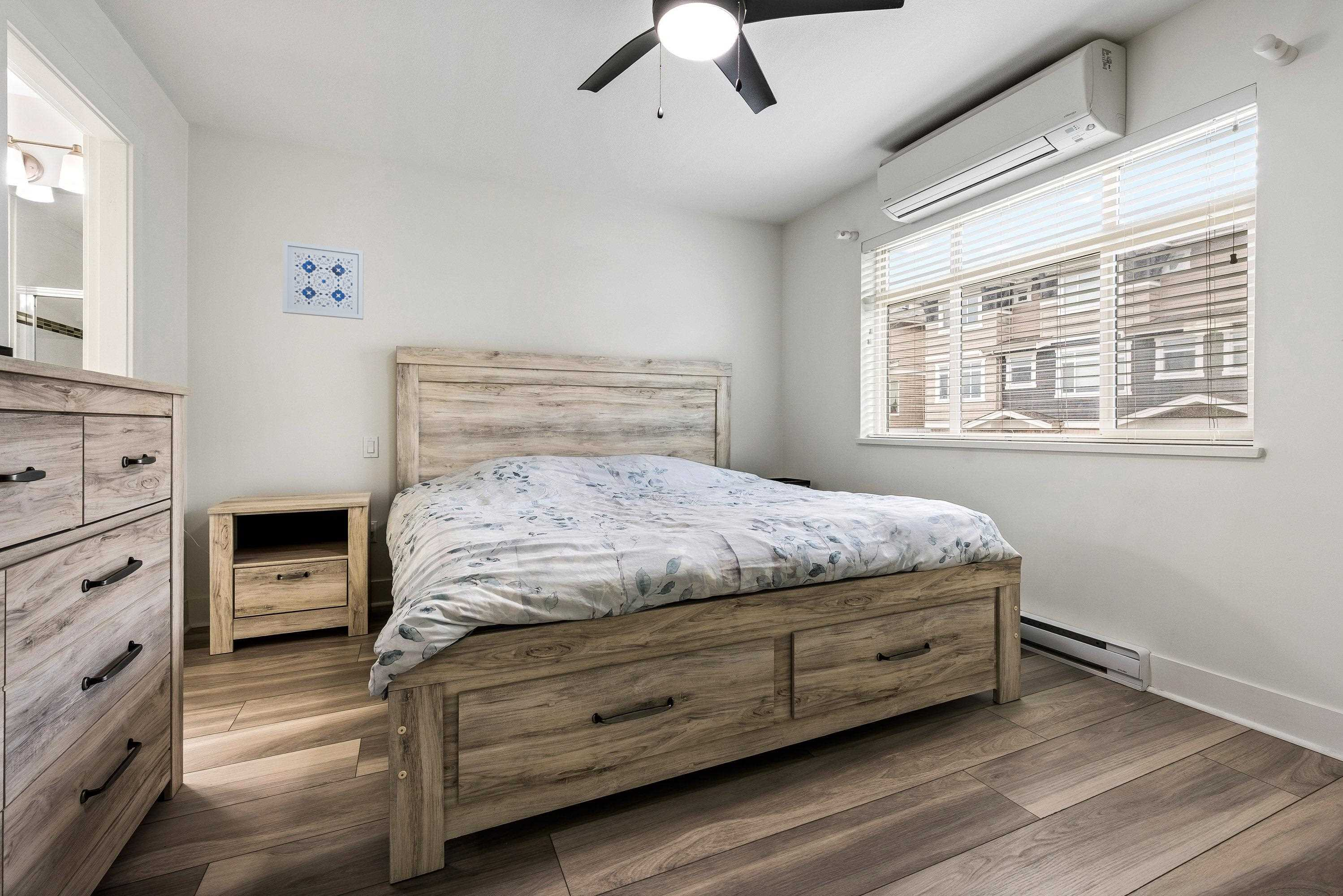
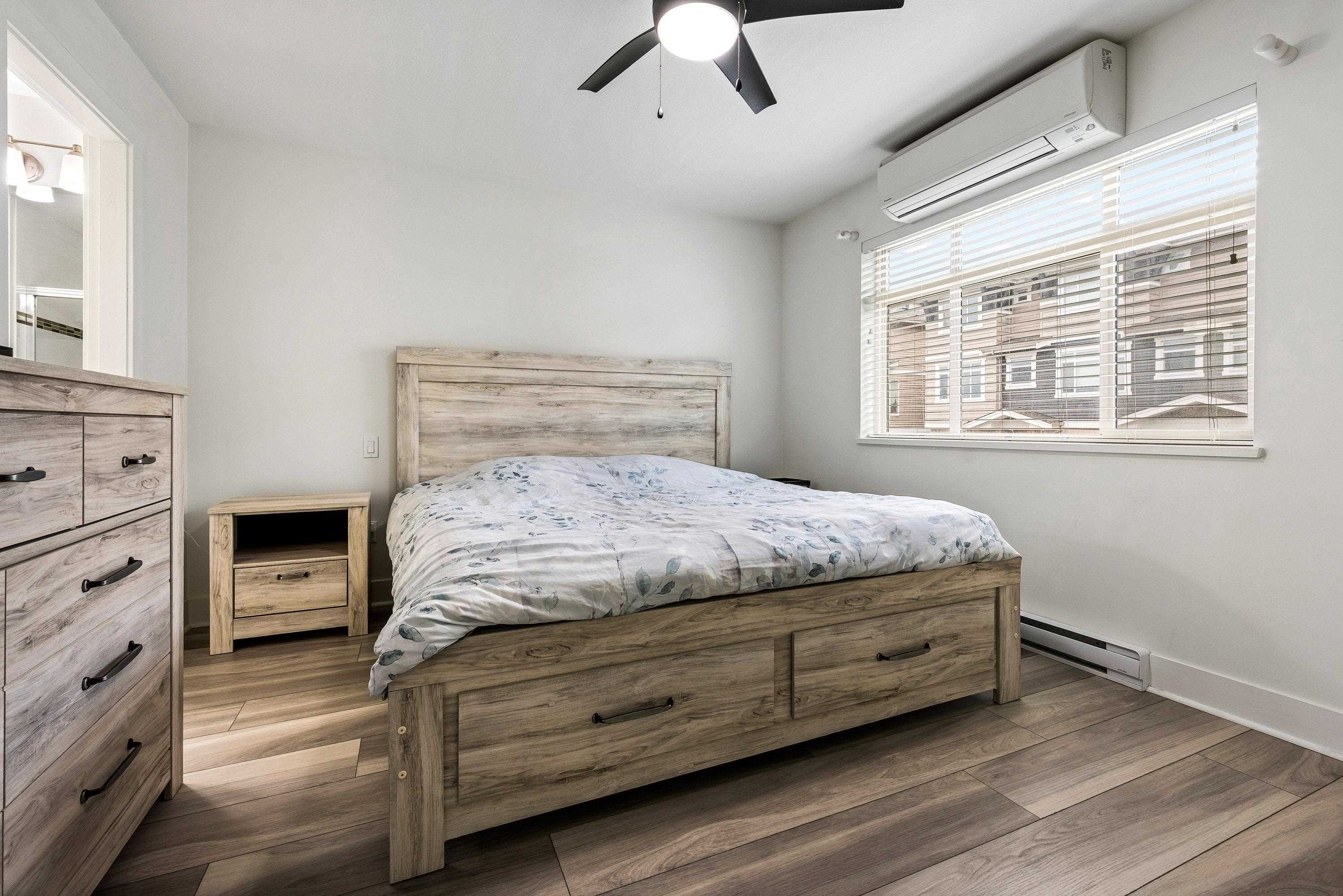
- wall art [282,240,364,320]
